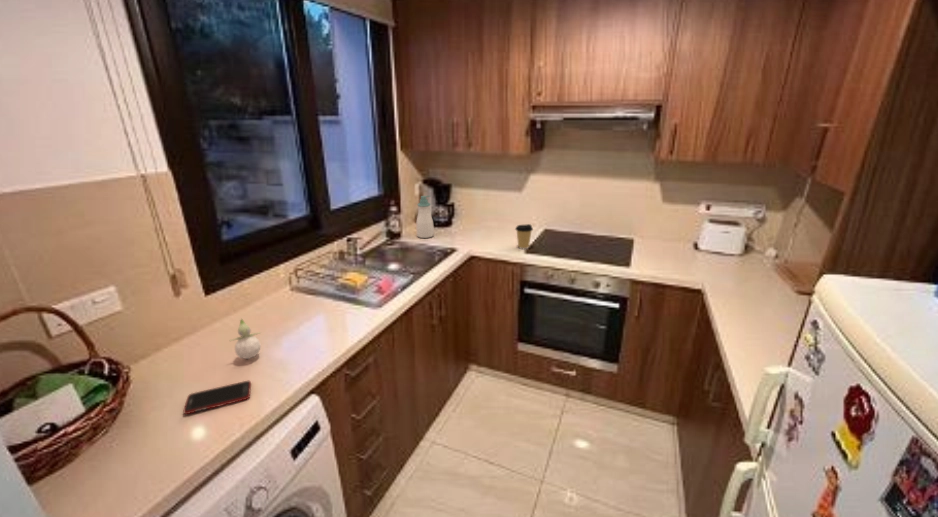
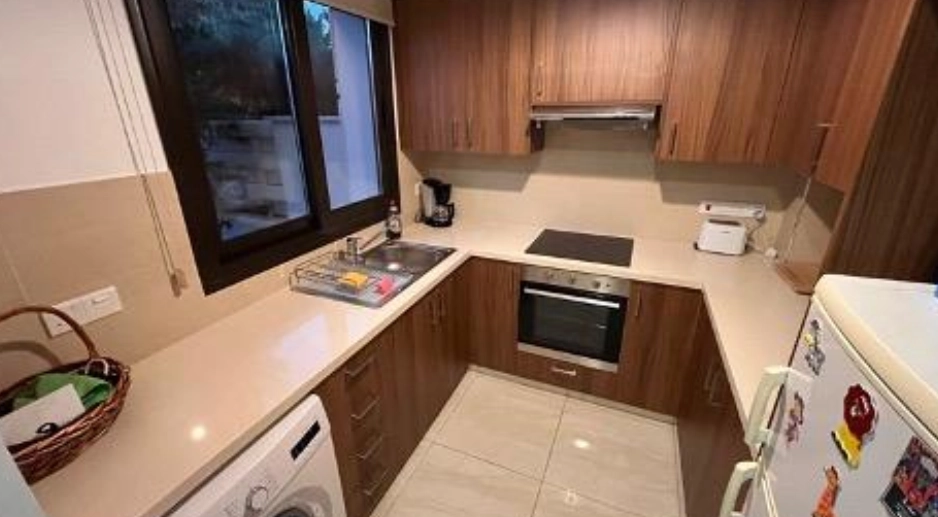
- soap bottle [415,195,435,239]
- cell phone [183,380,252,415]
- coffee cup [514,223,534,250]
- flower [229,318,262,360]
